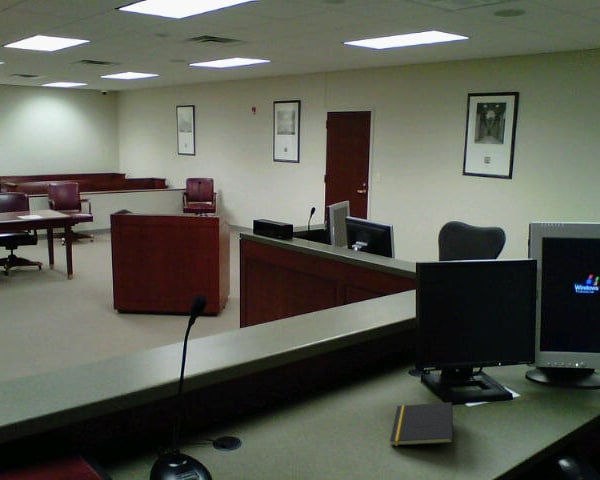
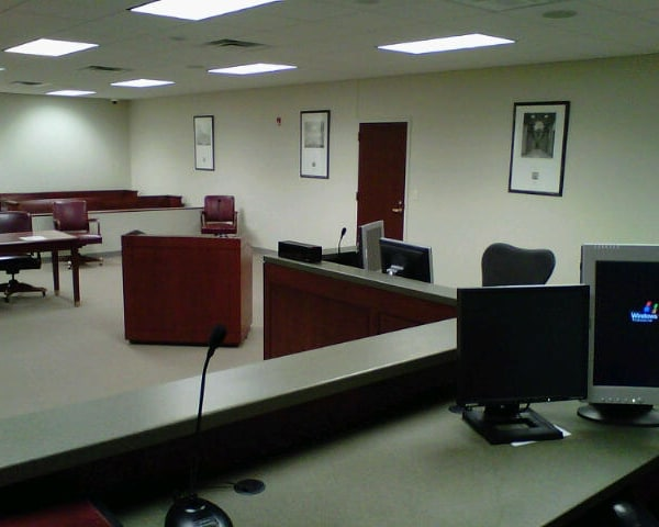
- notepad [389,401,454,447]
